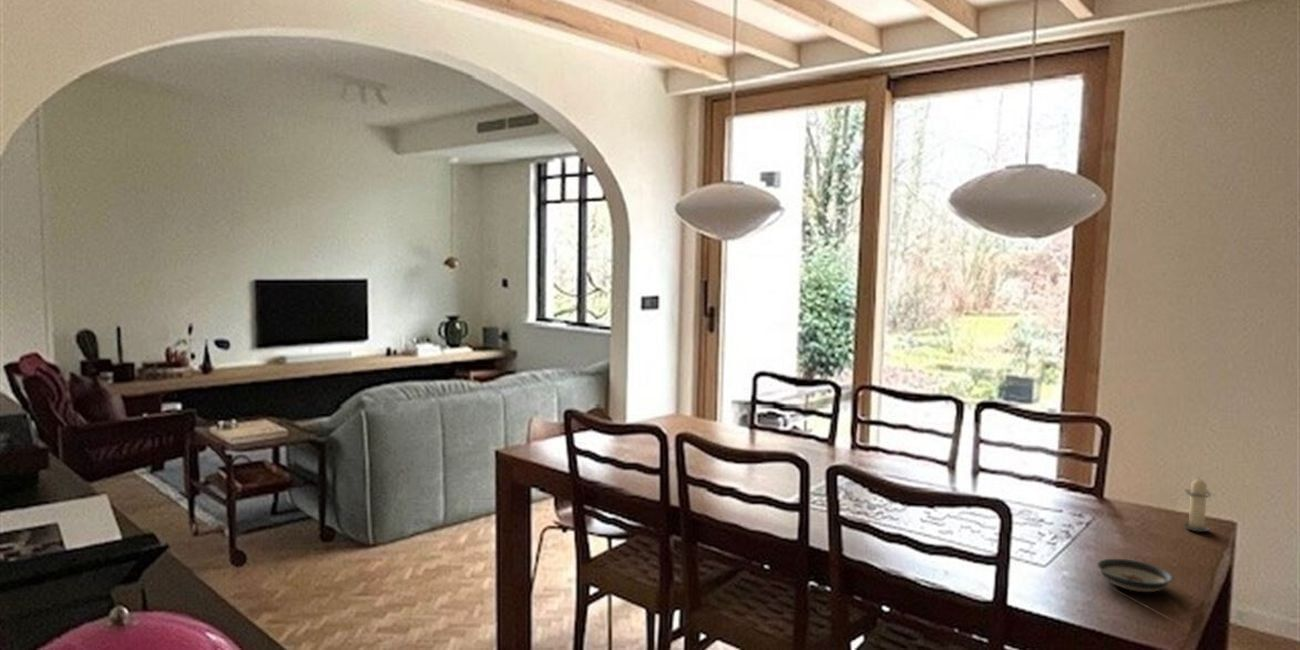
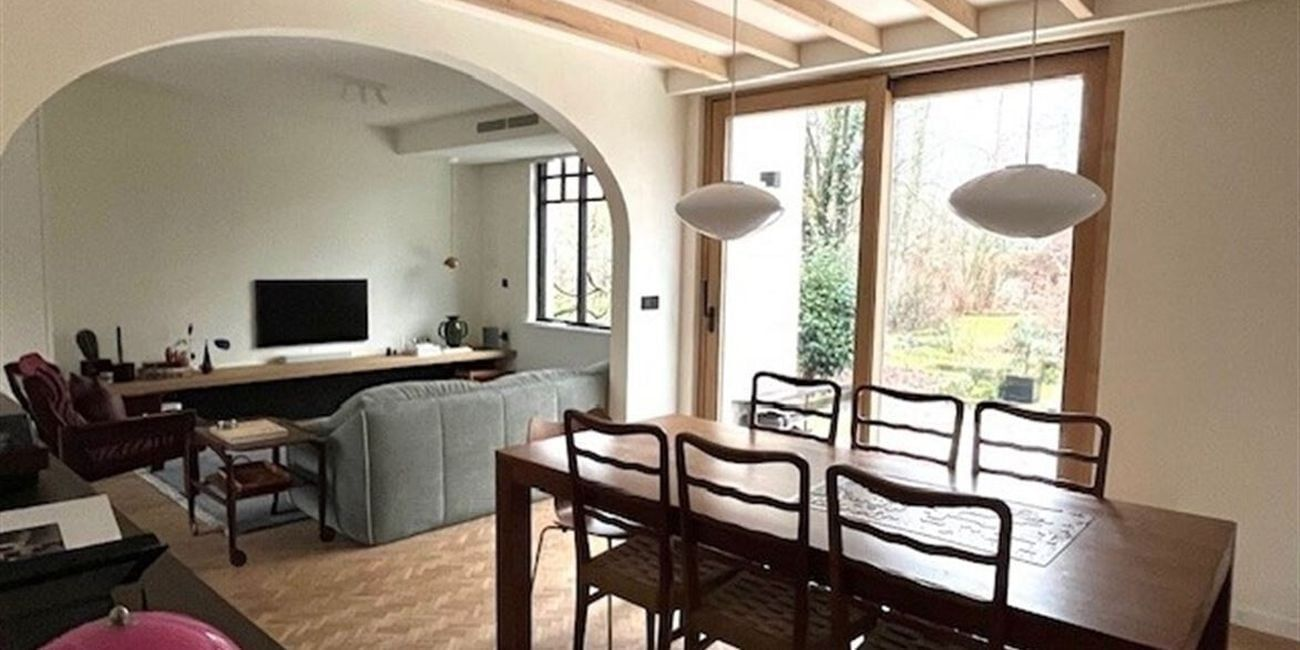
- saucer [1096,558,1174,593]
- candle [1182,474,1213,533]
